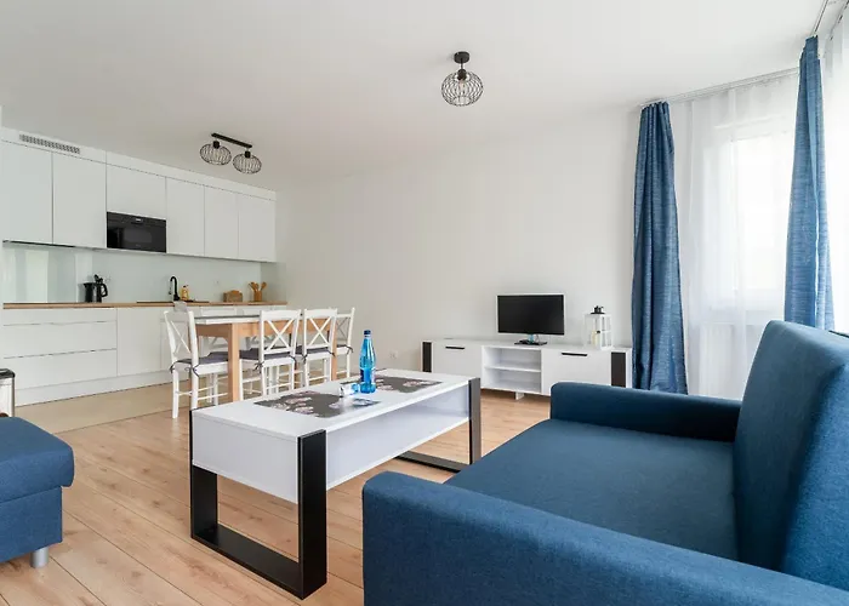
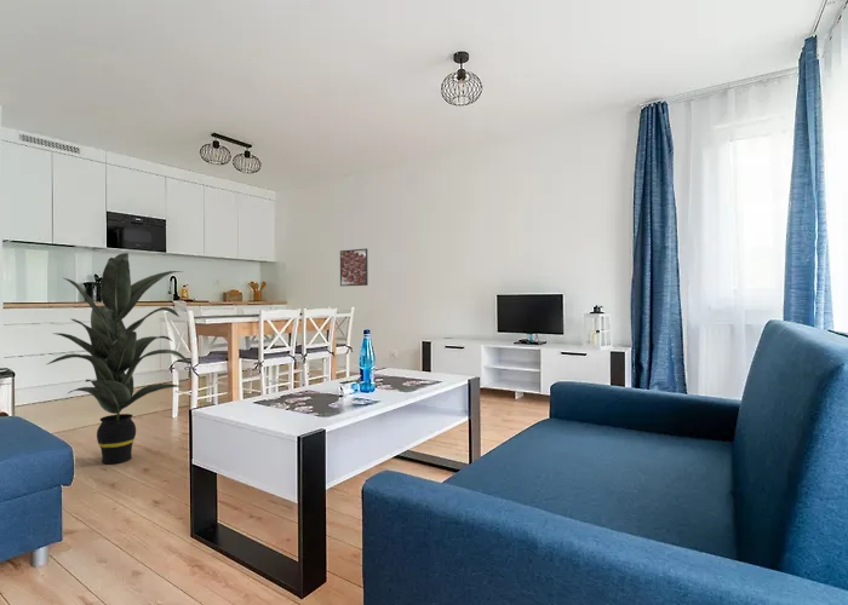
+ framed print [339,248,369,287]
+ indoor plant [46,252,191,465]
